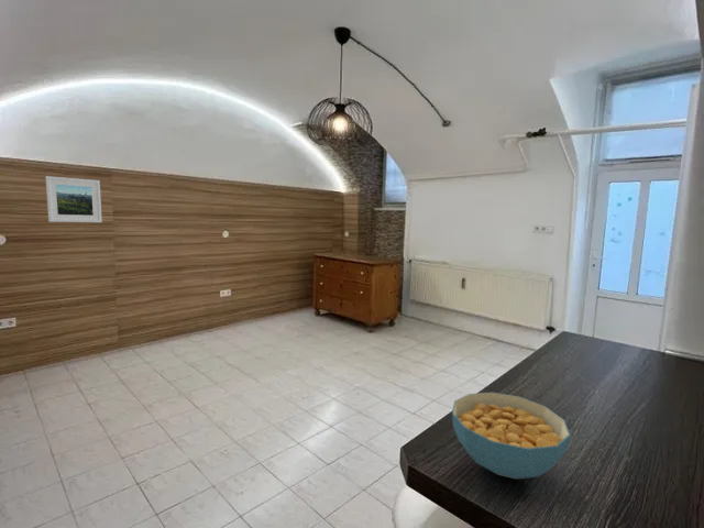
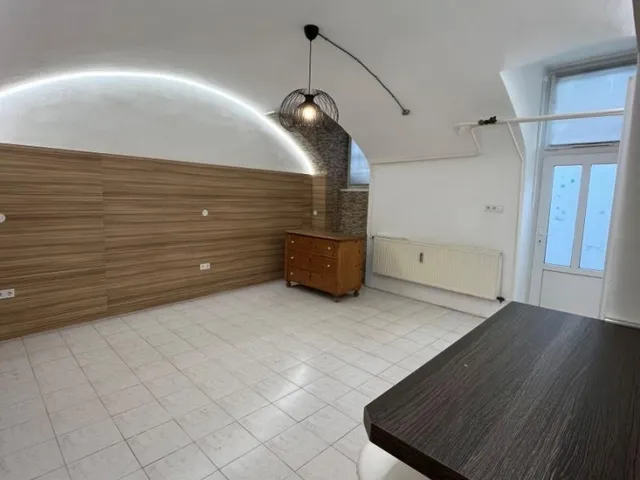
- cereal bowl [451,392,572,480]
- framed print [45,175,103,223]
